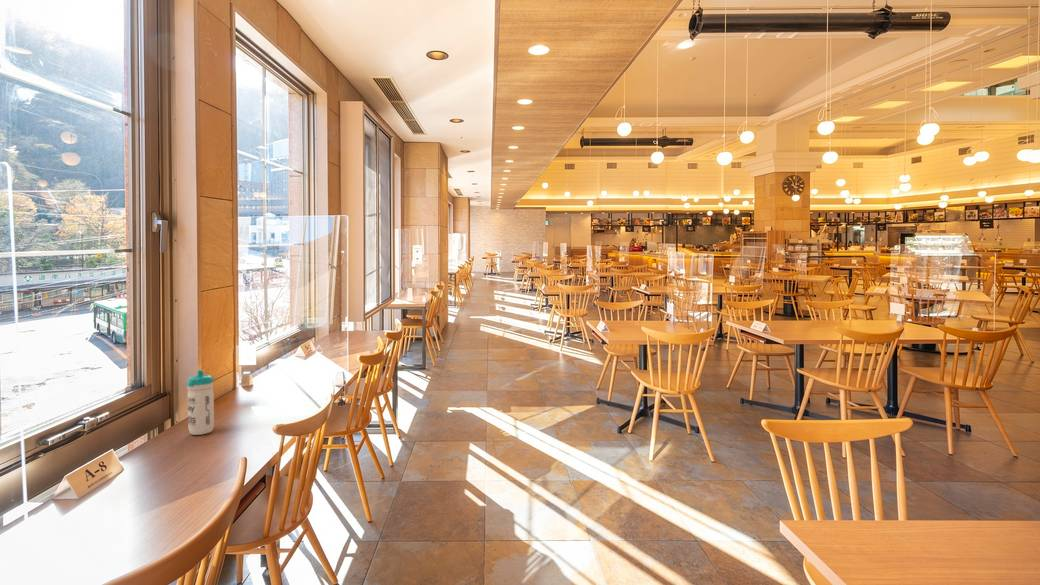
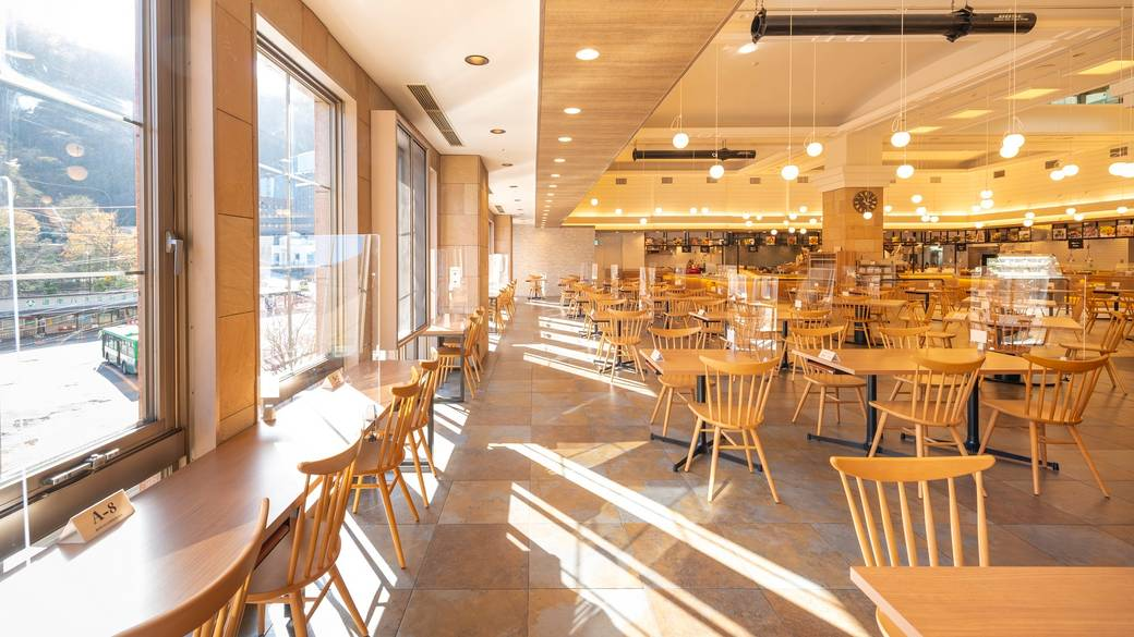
- water bottle [186,369,215,436]
